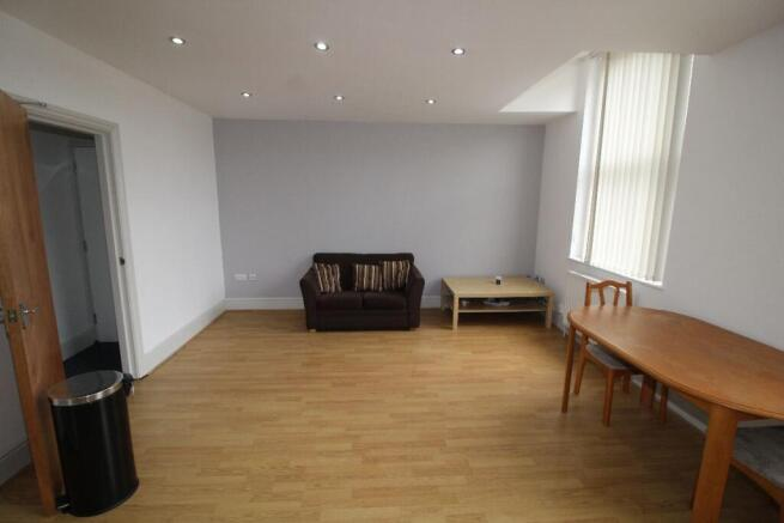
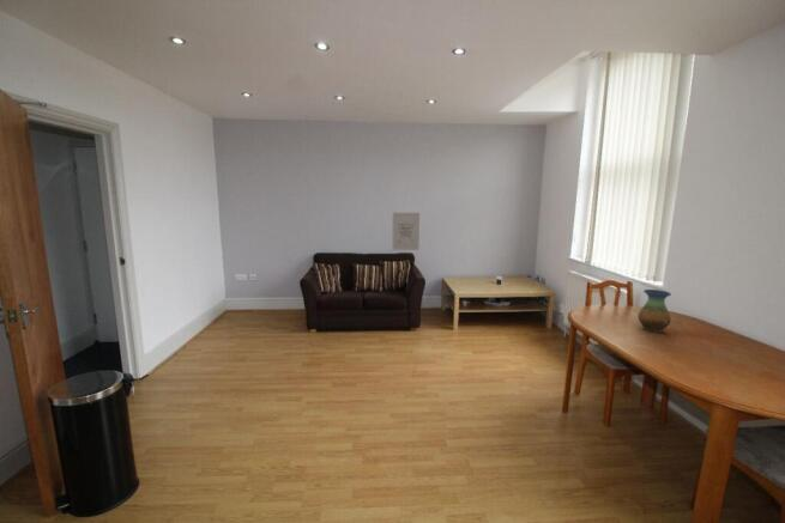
+ vase [636,288,672,334]
+ wall art [391,212,421,251]
